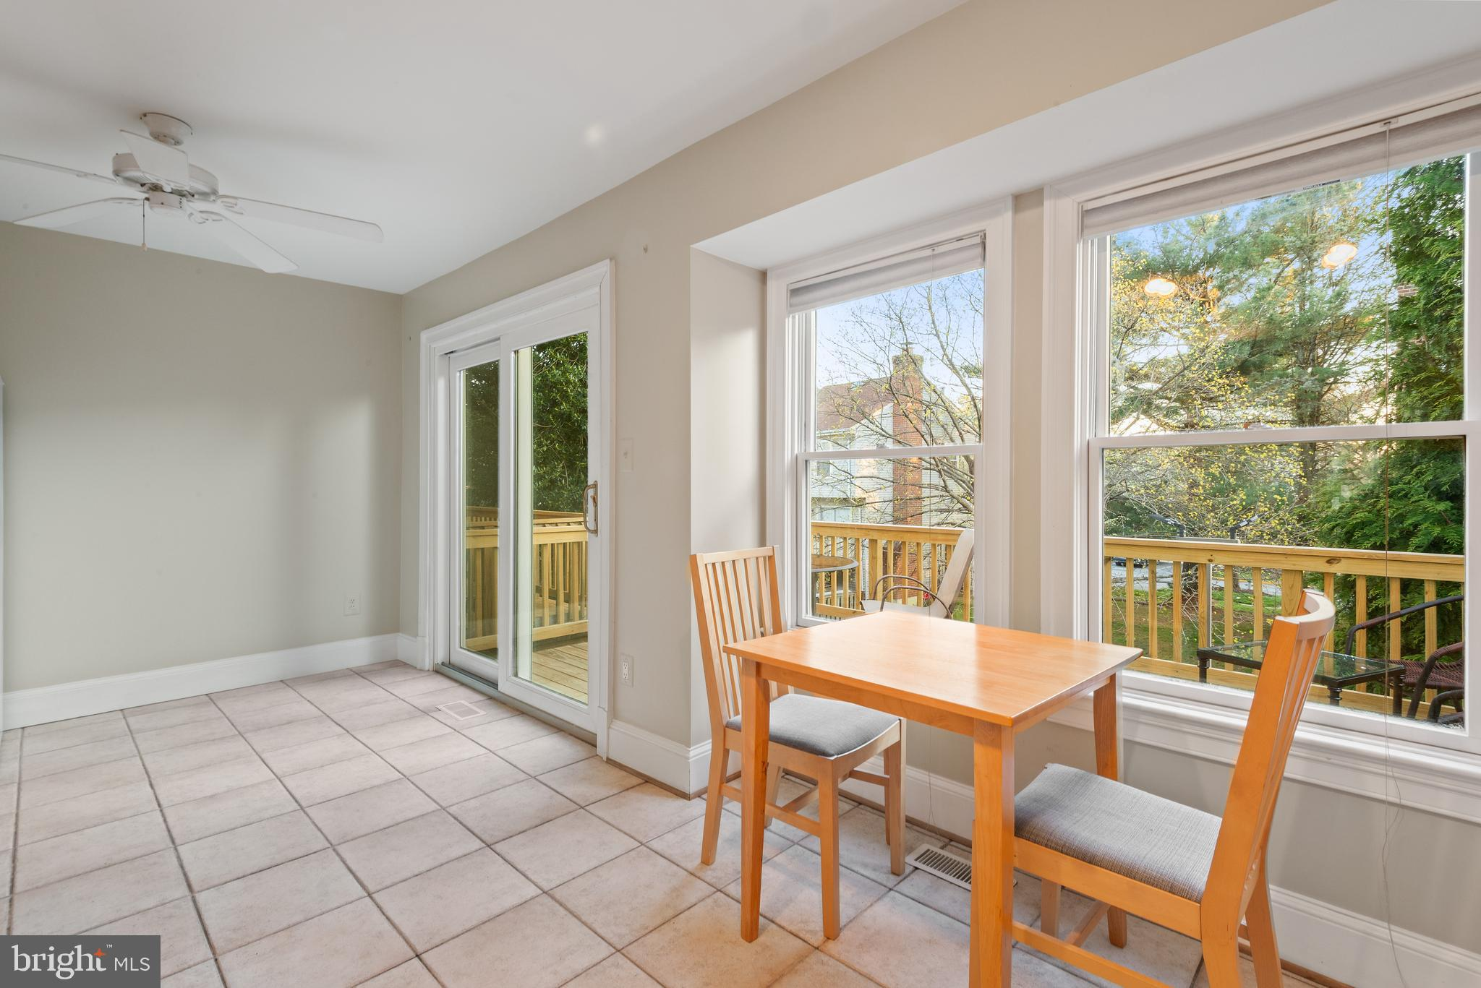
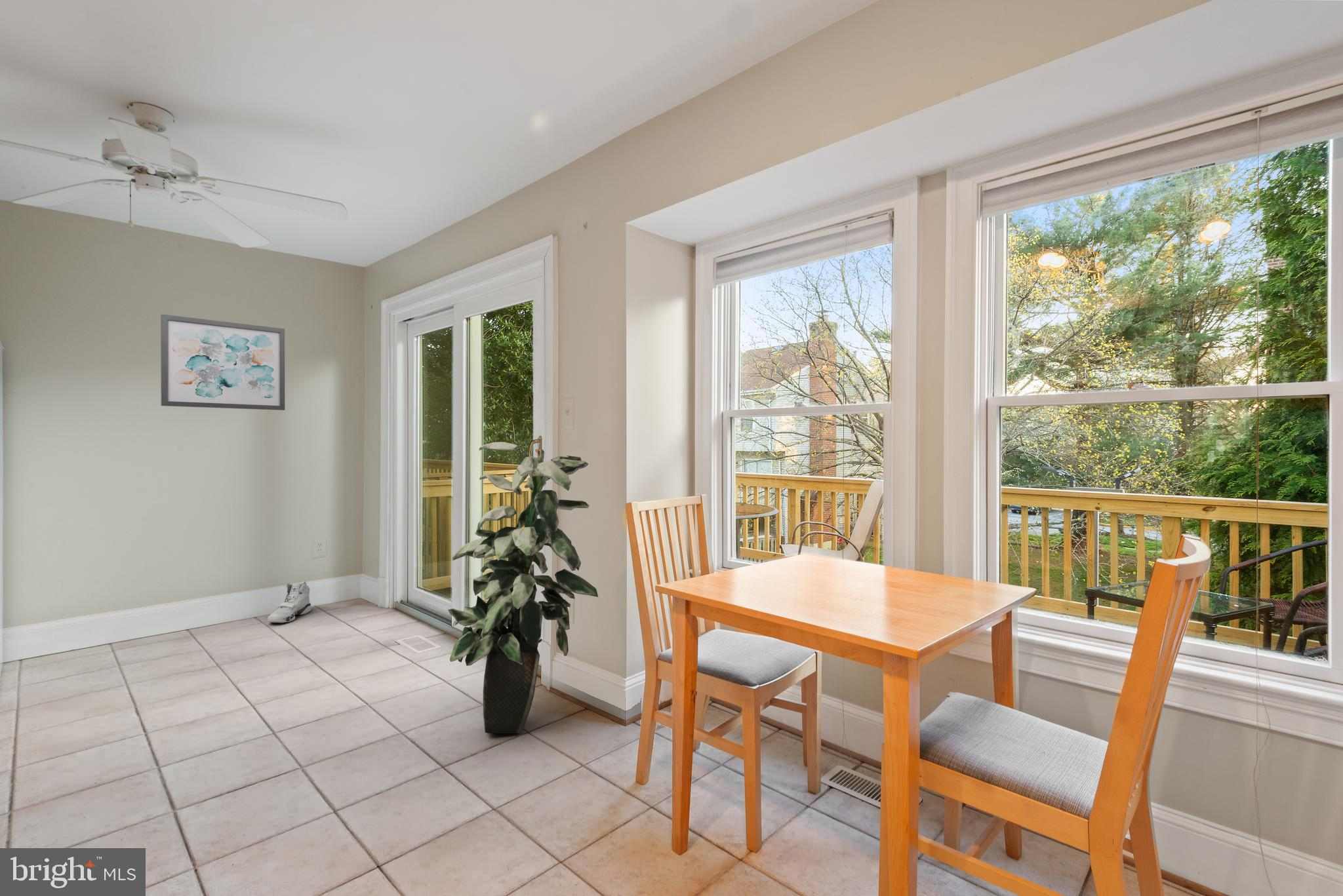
+ sneaker [267,581,312,623]
+ indoor plant [447,441,599,734]
+ wall art [160,313,285,411]
